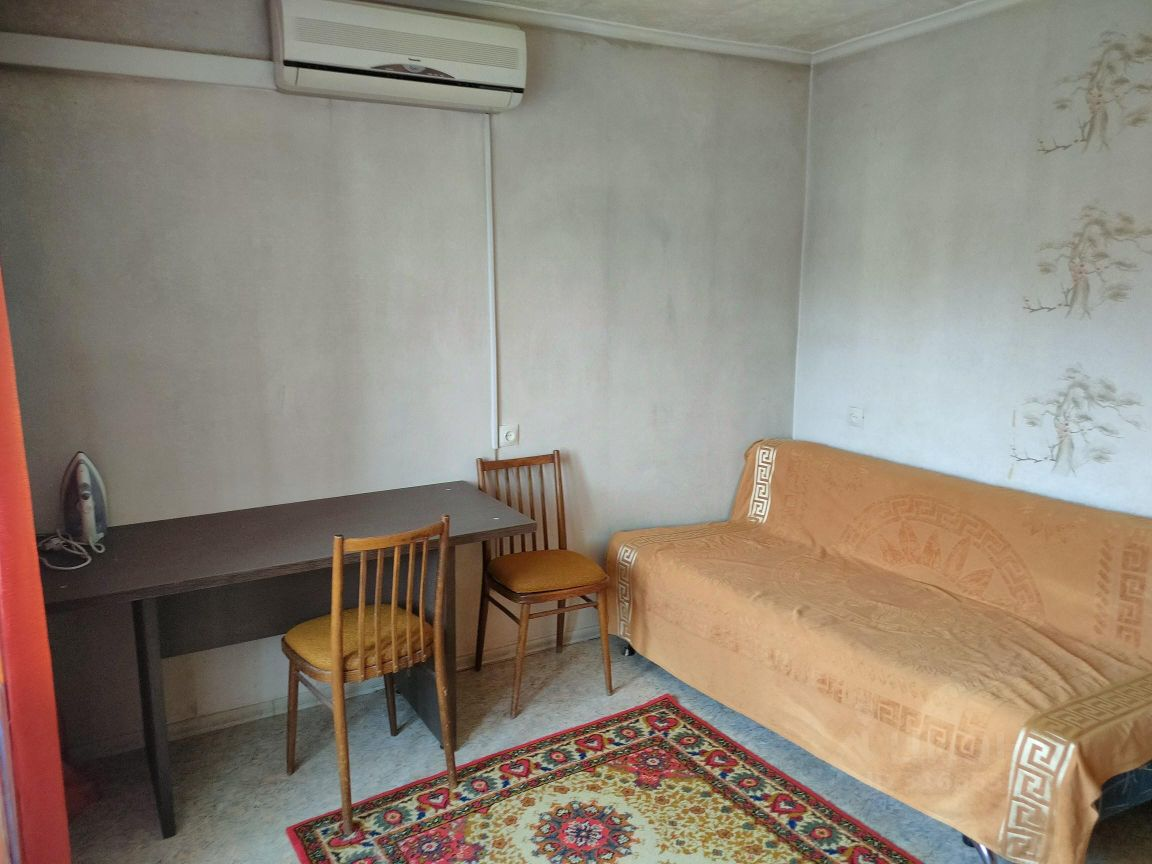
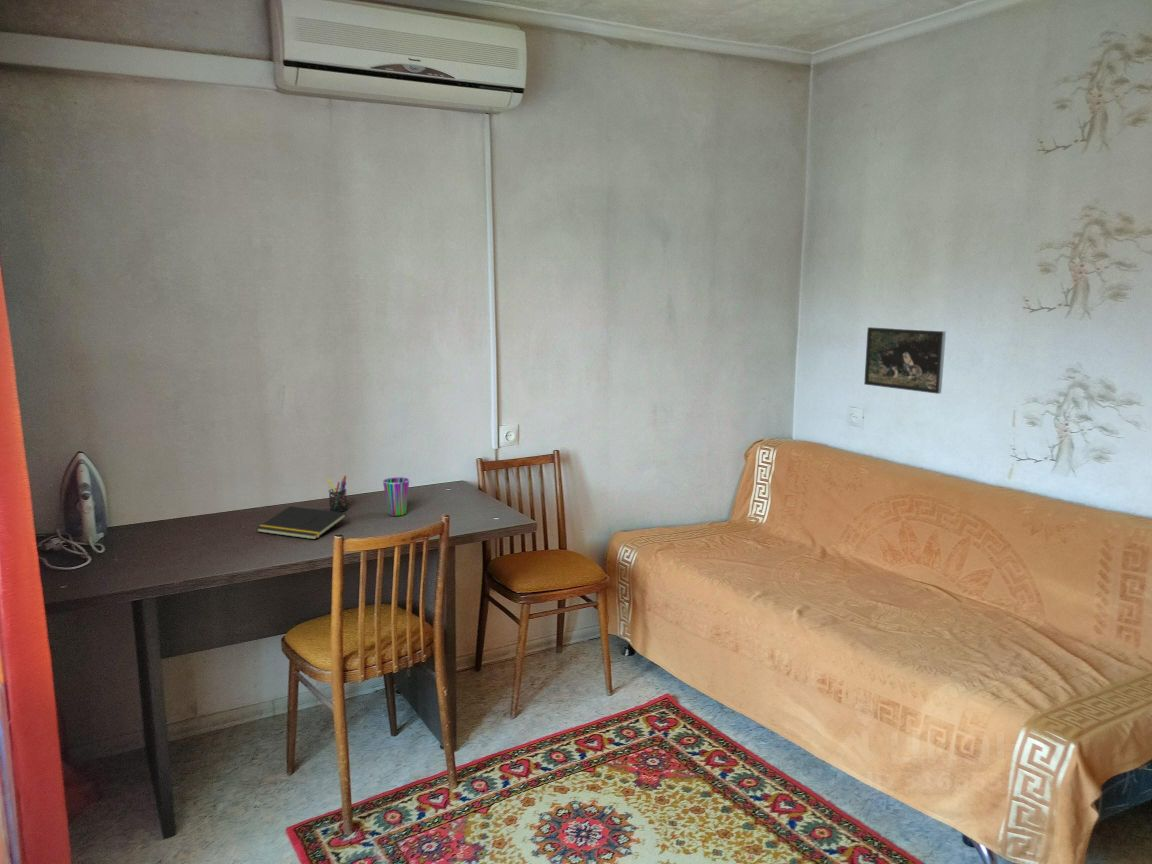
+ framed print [863,326,947,395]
+ notepad [256,505,347,540]
+ pen holder [325,475,348,512]
+ cup [382,476,410,517]
